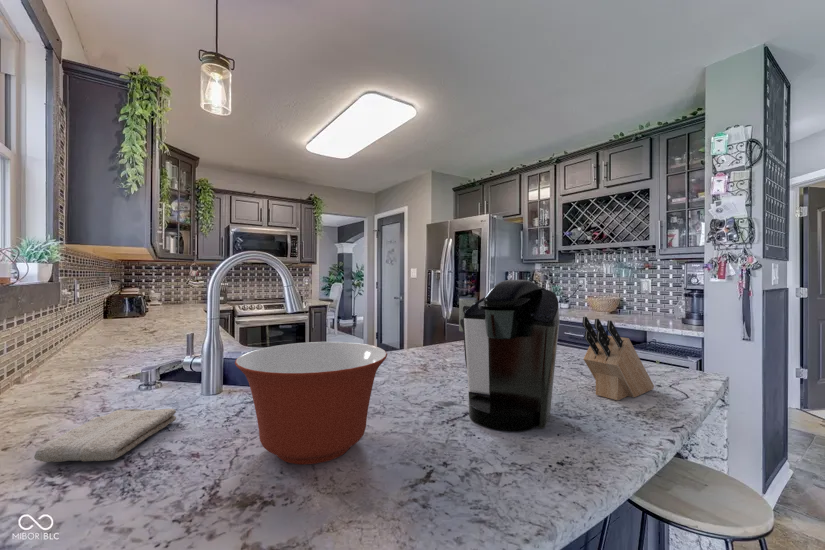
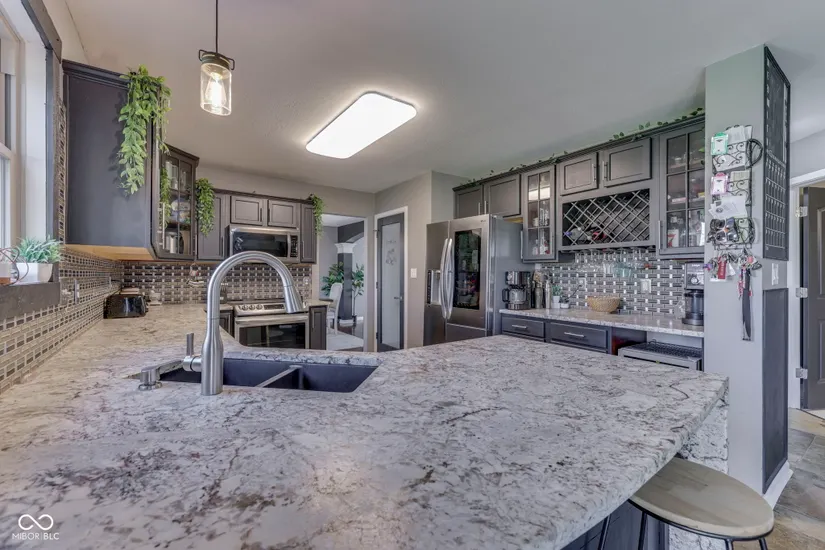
- knife block [581,316,655,401]
- mixing bowl [234,341,388,466]
- coffee maker [458,279,560,432]
- washcloth [33,408,177,463]
